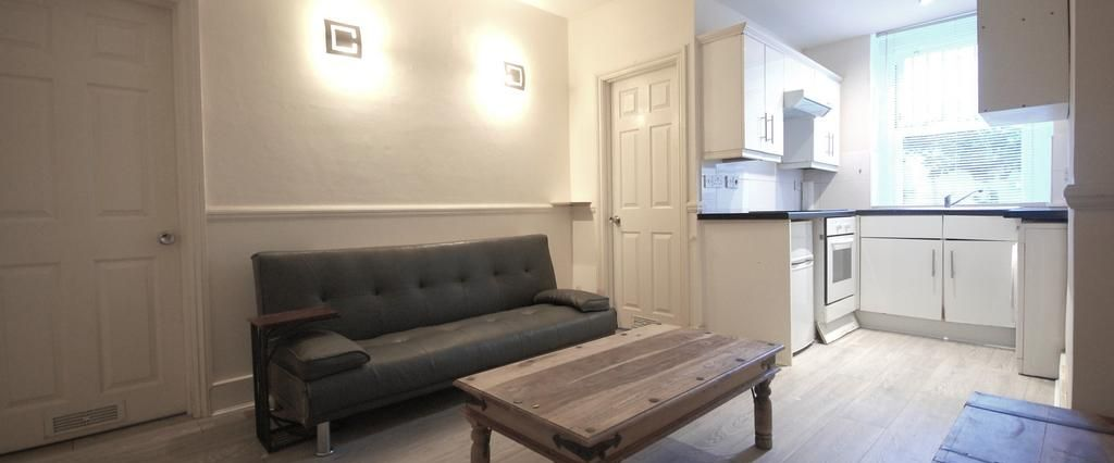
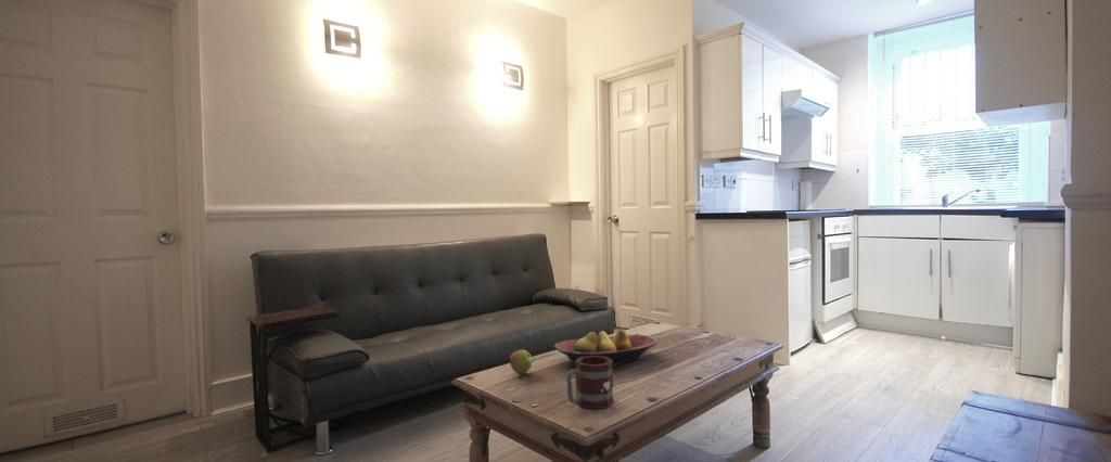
+ apple [509,349,534,375]
+ fruit bowl [553,329,657,365]
+ mug [565,356,614,410]
